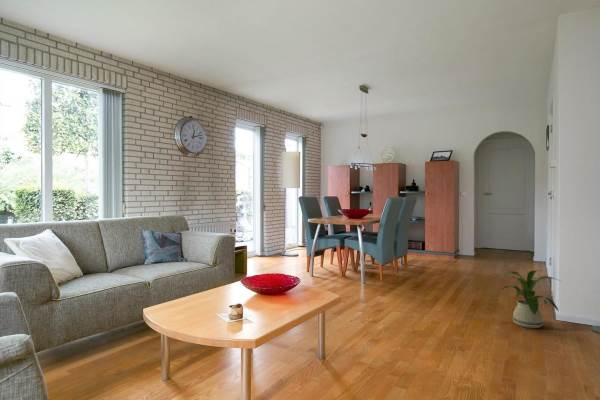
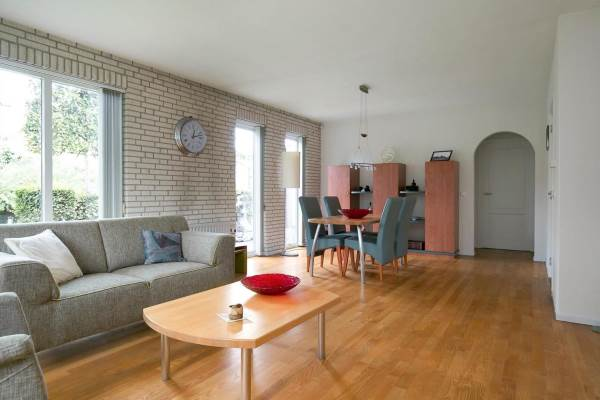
- house plant [500,269,561,329]
